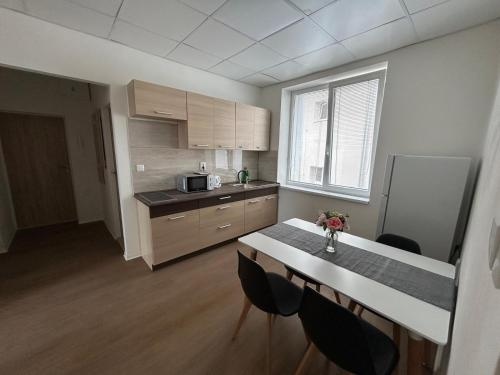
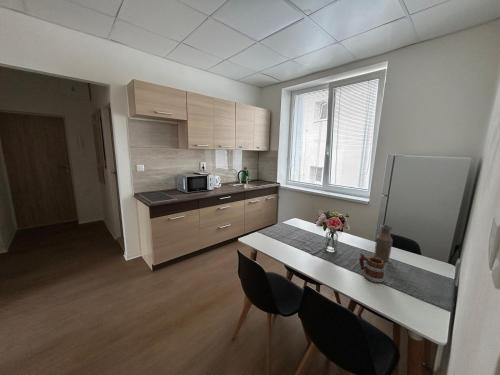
+ bottle [373,224,394,263]
+ mug [358,252,386,285]
